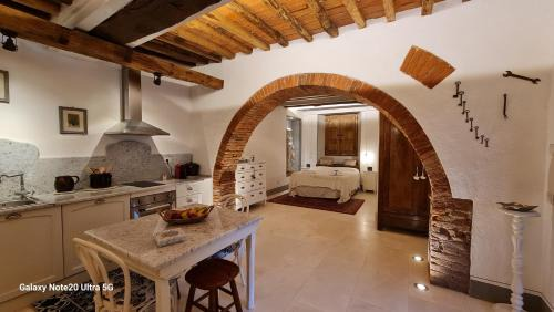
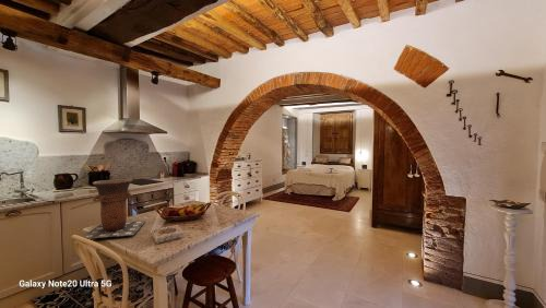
+ vase [82,178,146,239]
